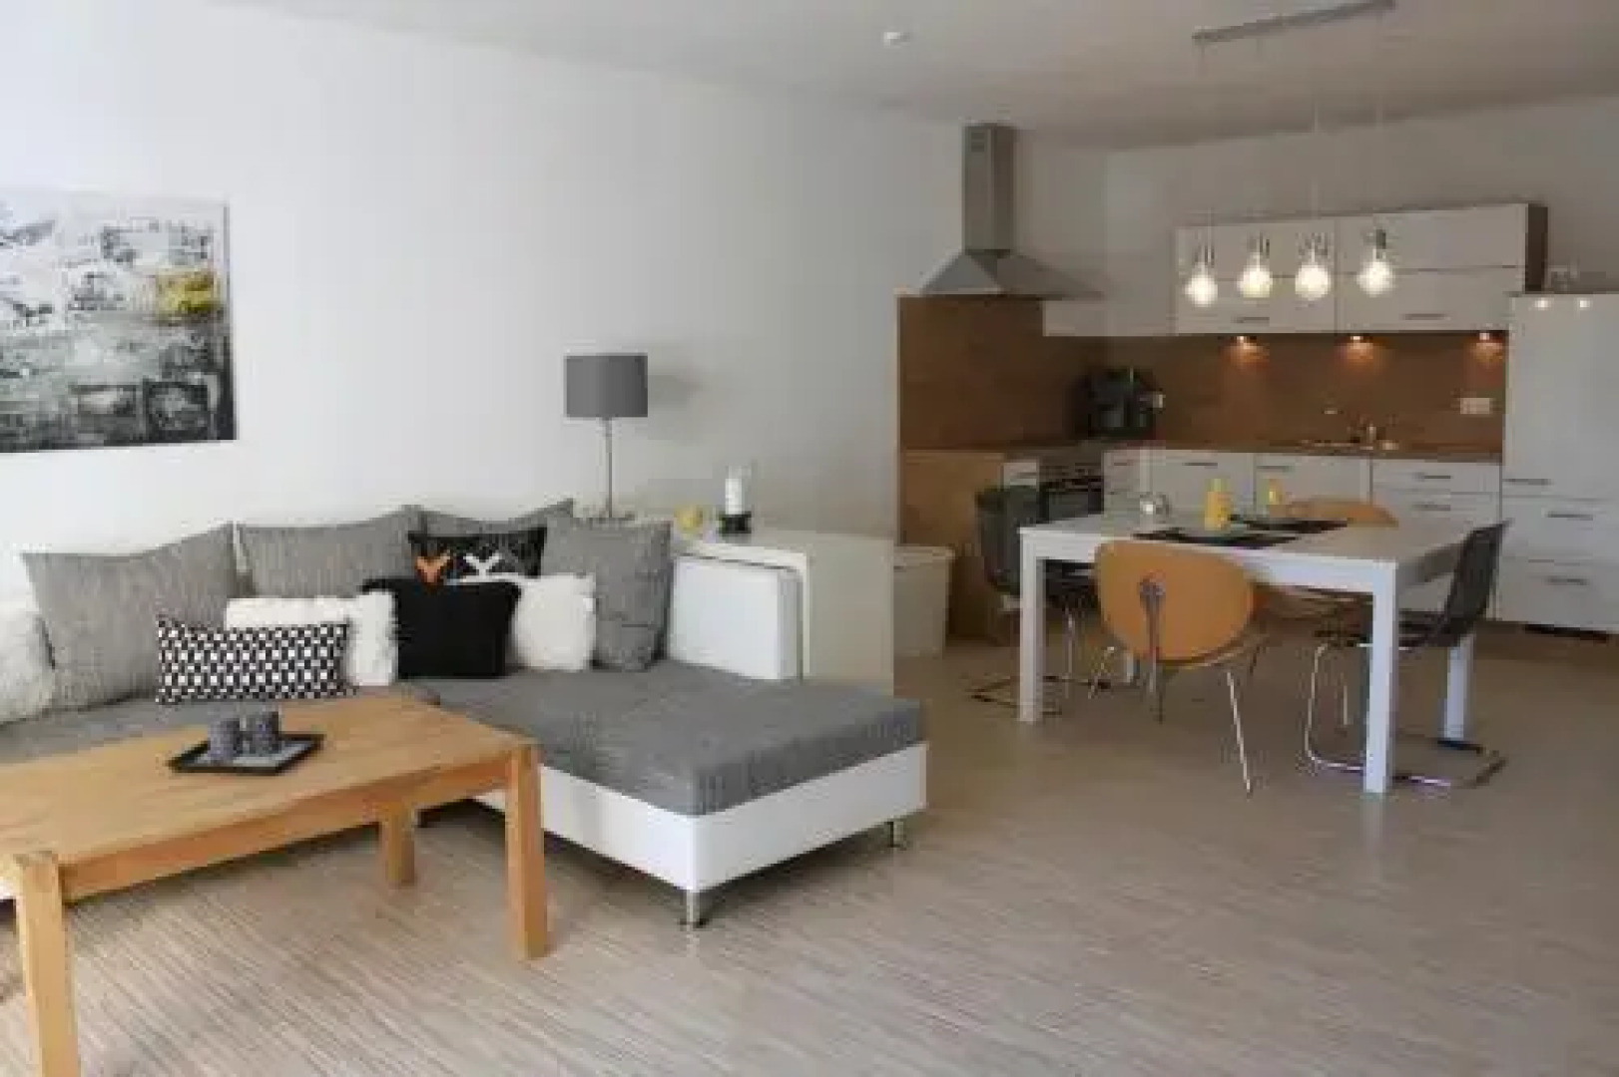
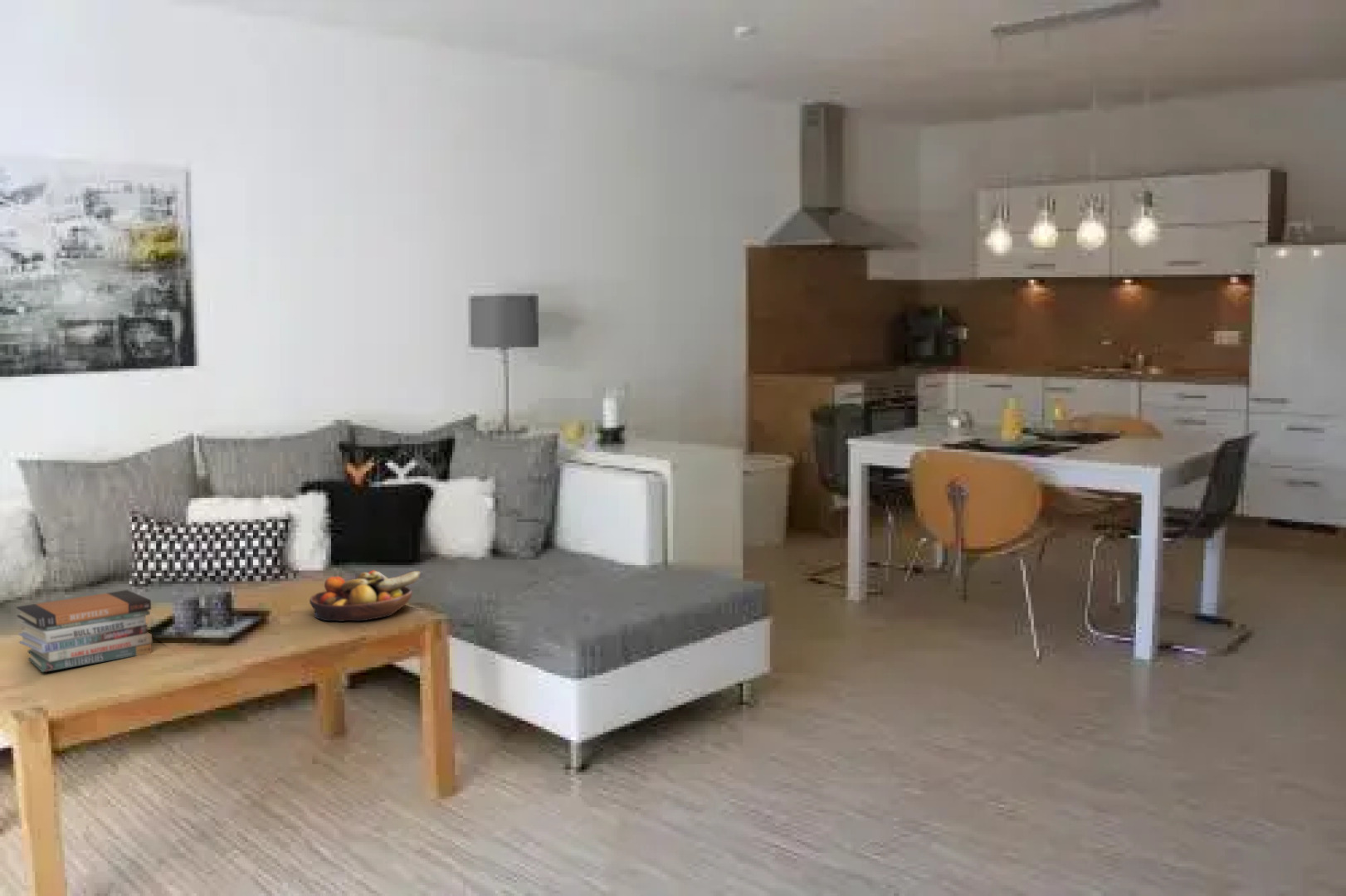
+ fruit bowl [309,570,422,622]
+ book stack [16,589,153,673]
